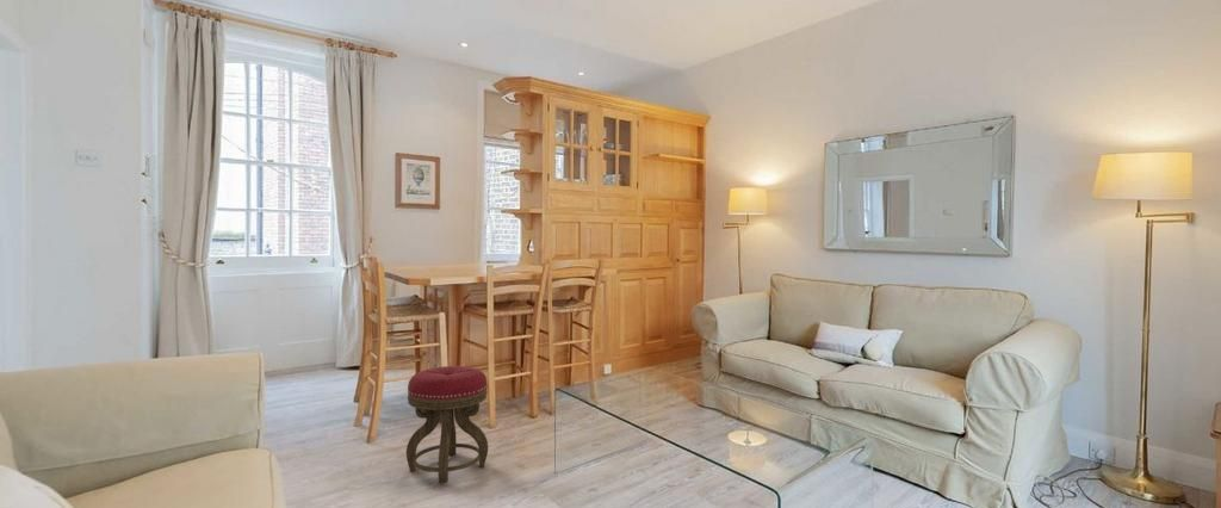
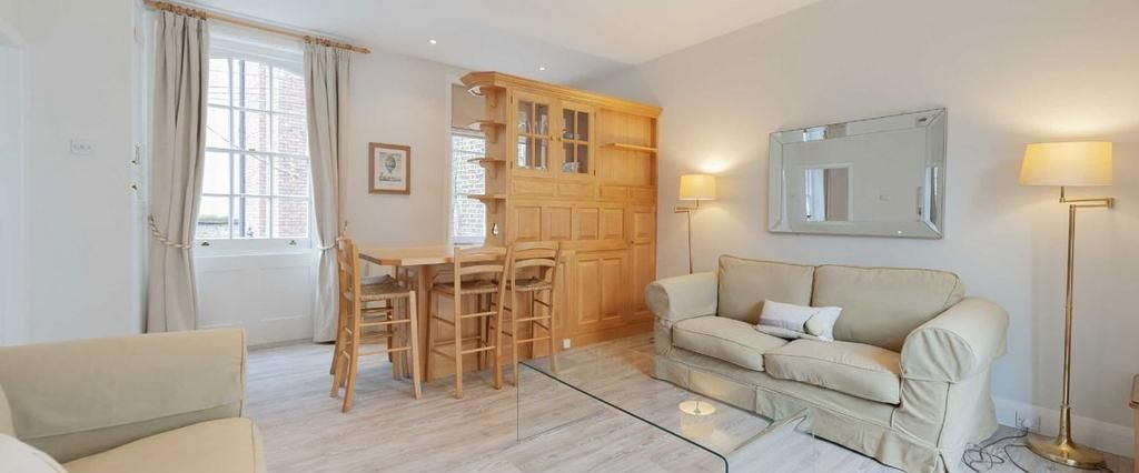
- stool [405,365,489,484]
